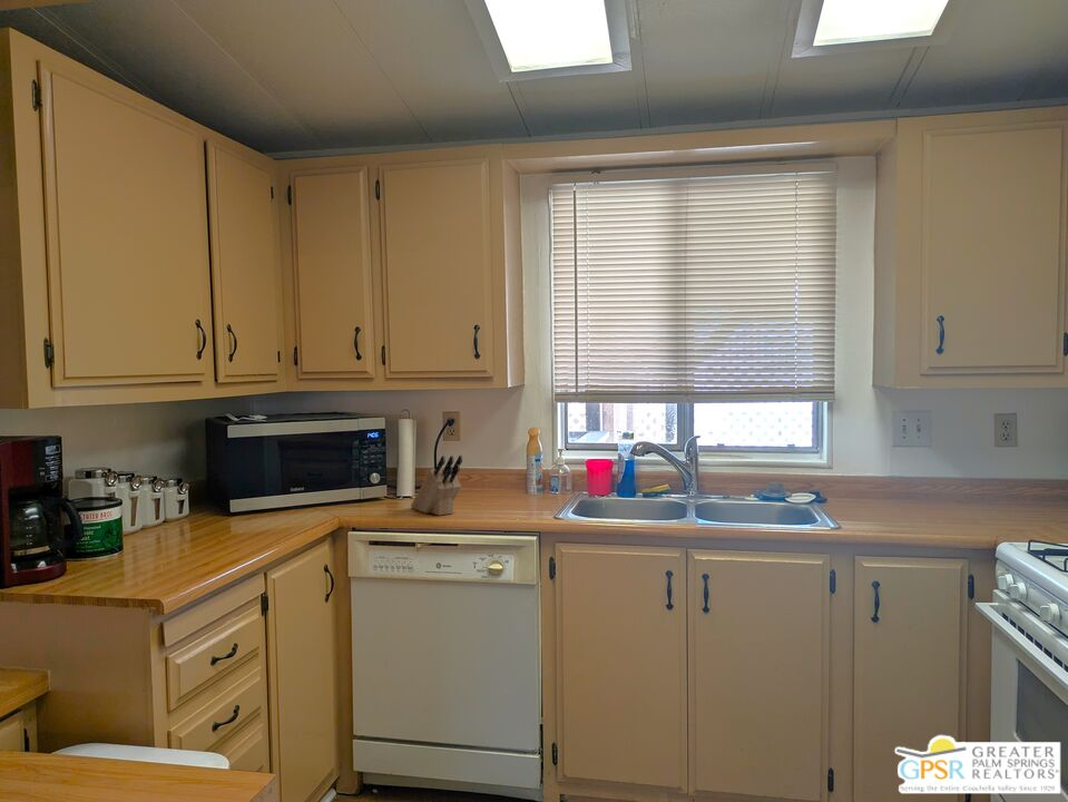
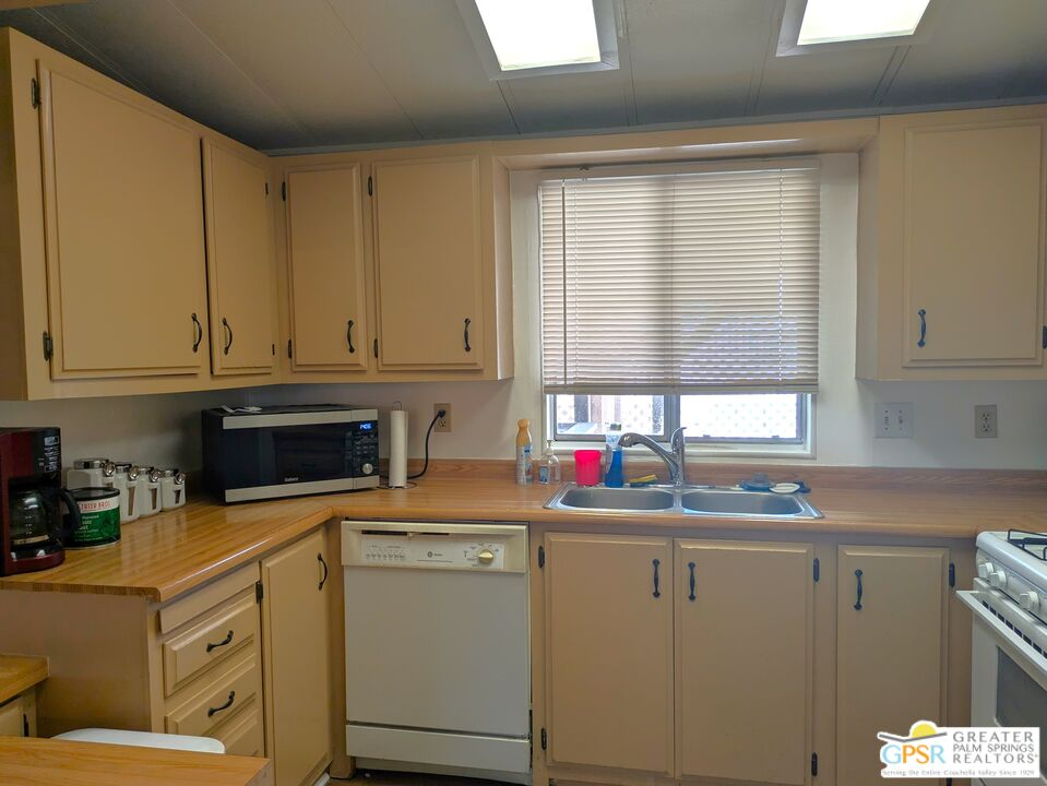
- knife block [410,454,463,517]
